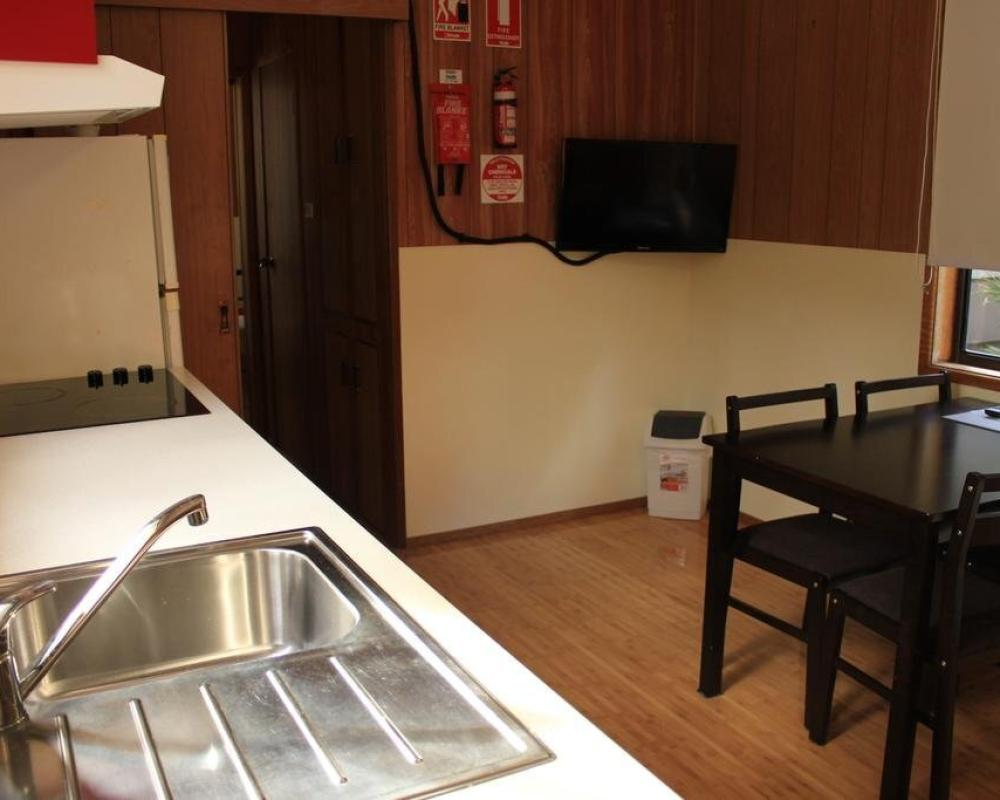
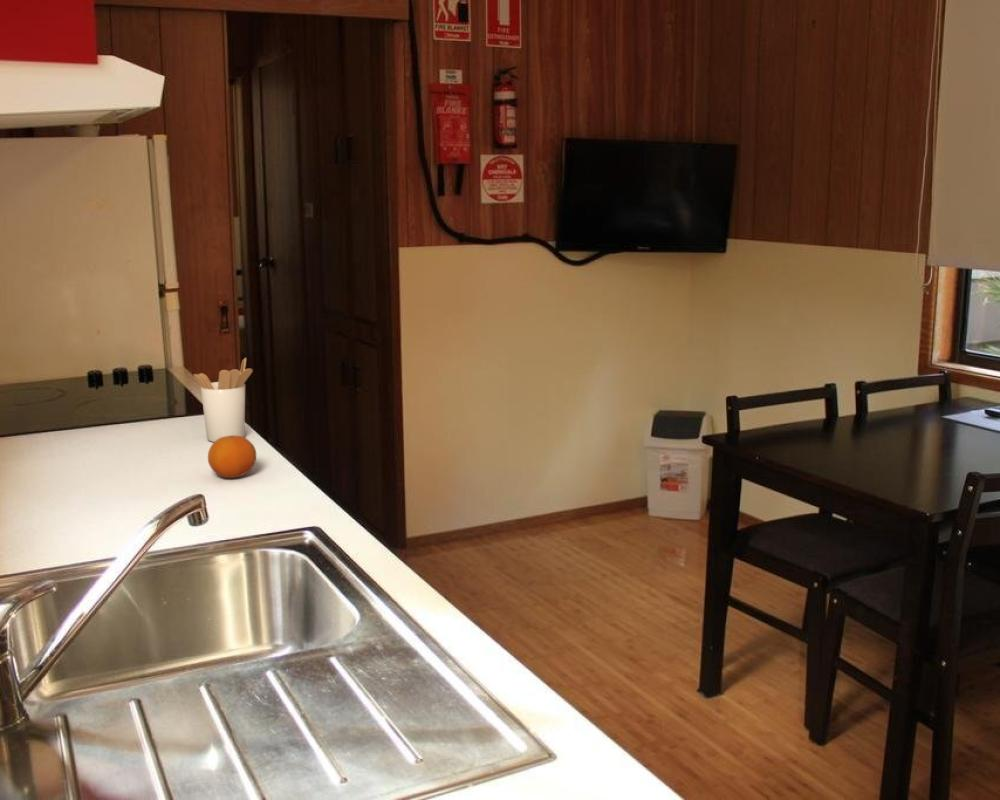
+ fruit [207,436,257,479]
+ utensil holder [193,357,254,443]
